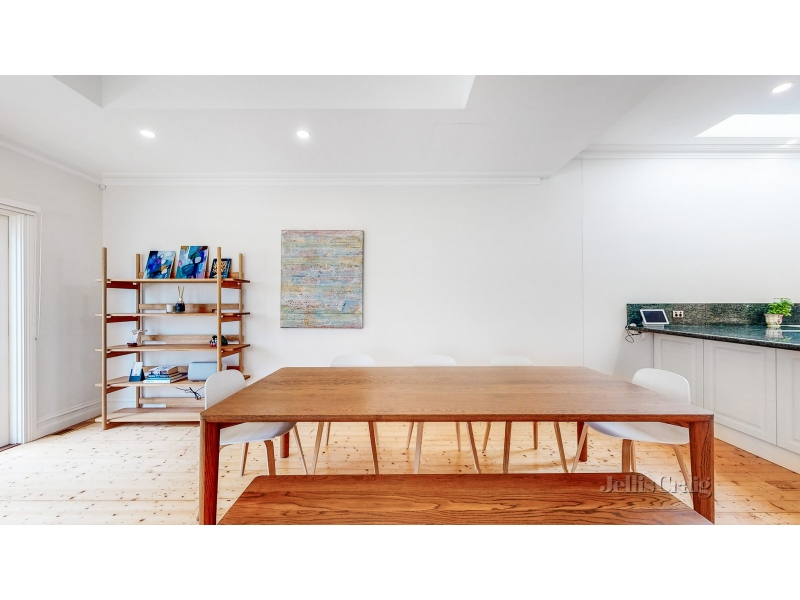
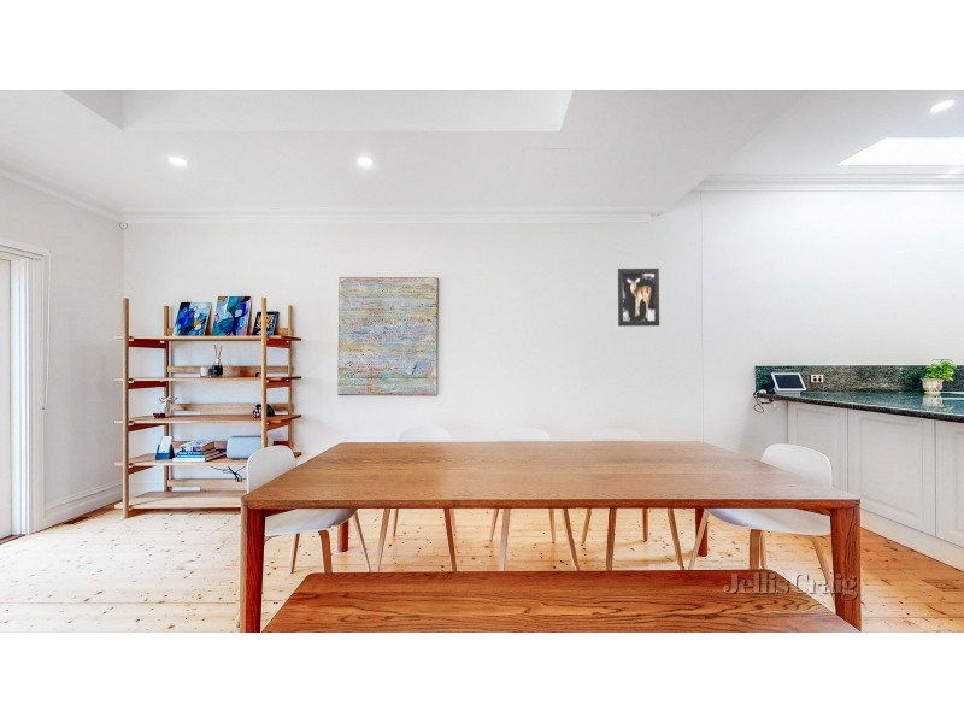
+ wall art [617,268,660,328]
